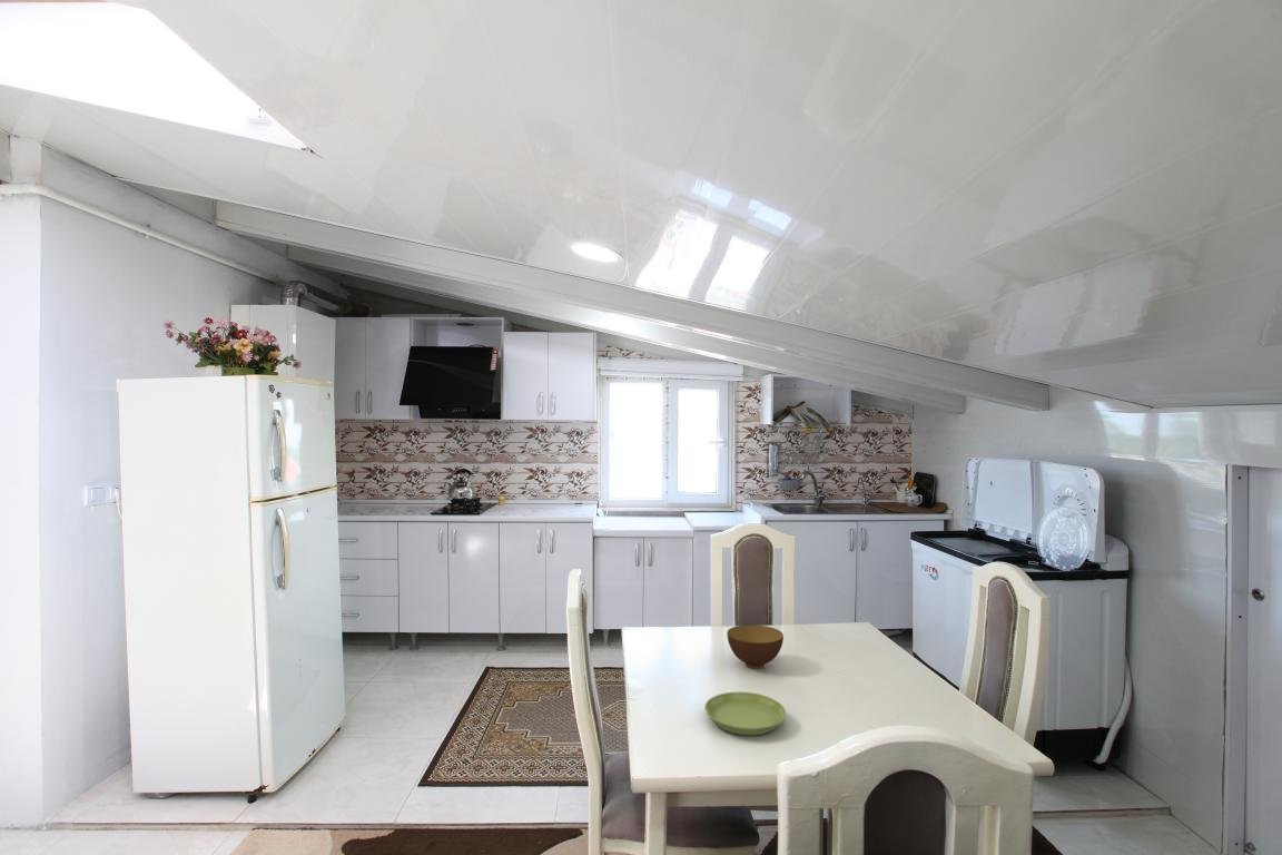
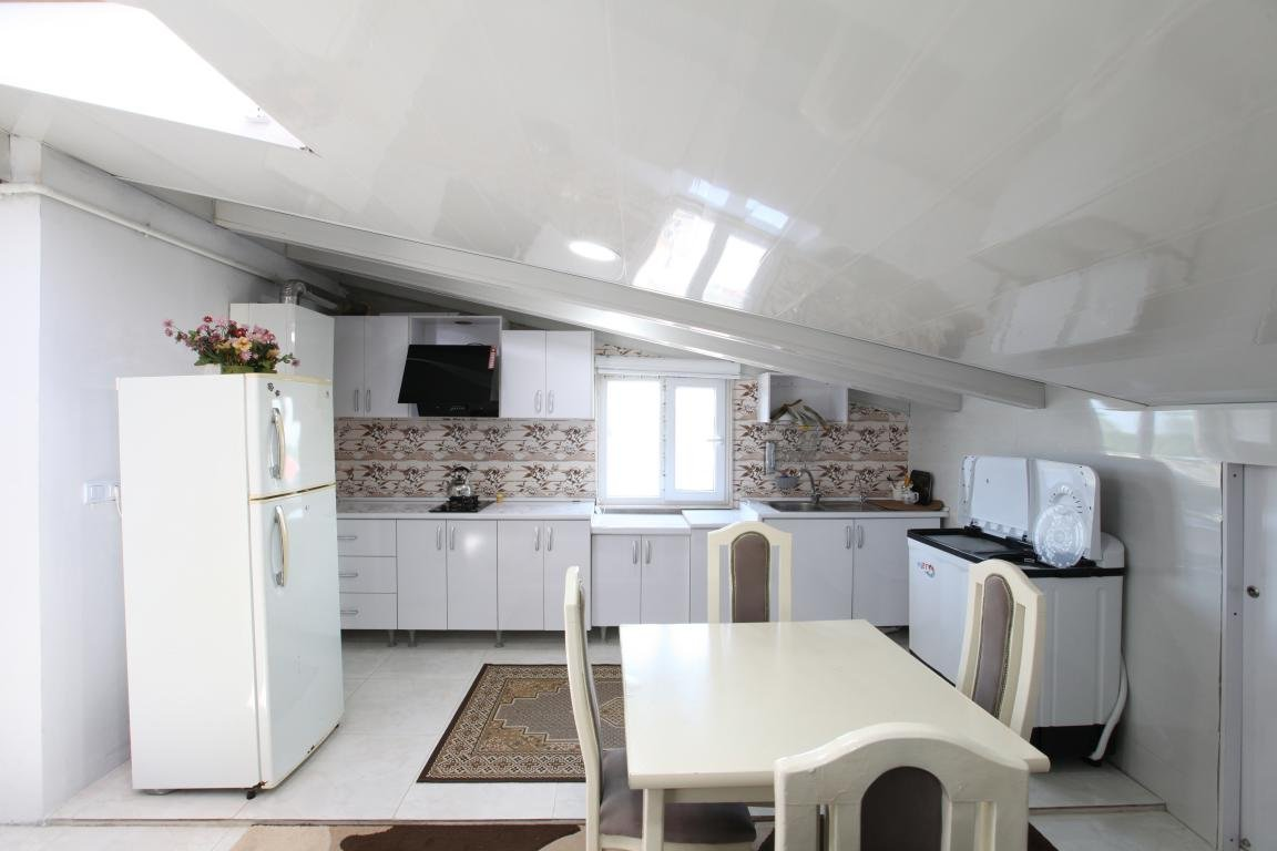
- bowl [726,623,785,669]
- saucer [703,691,787,736]
